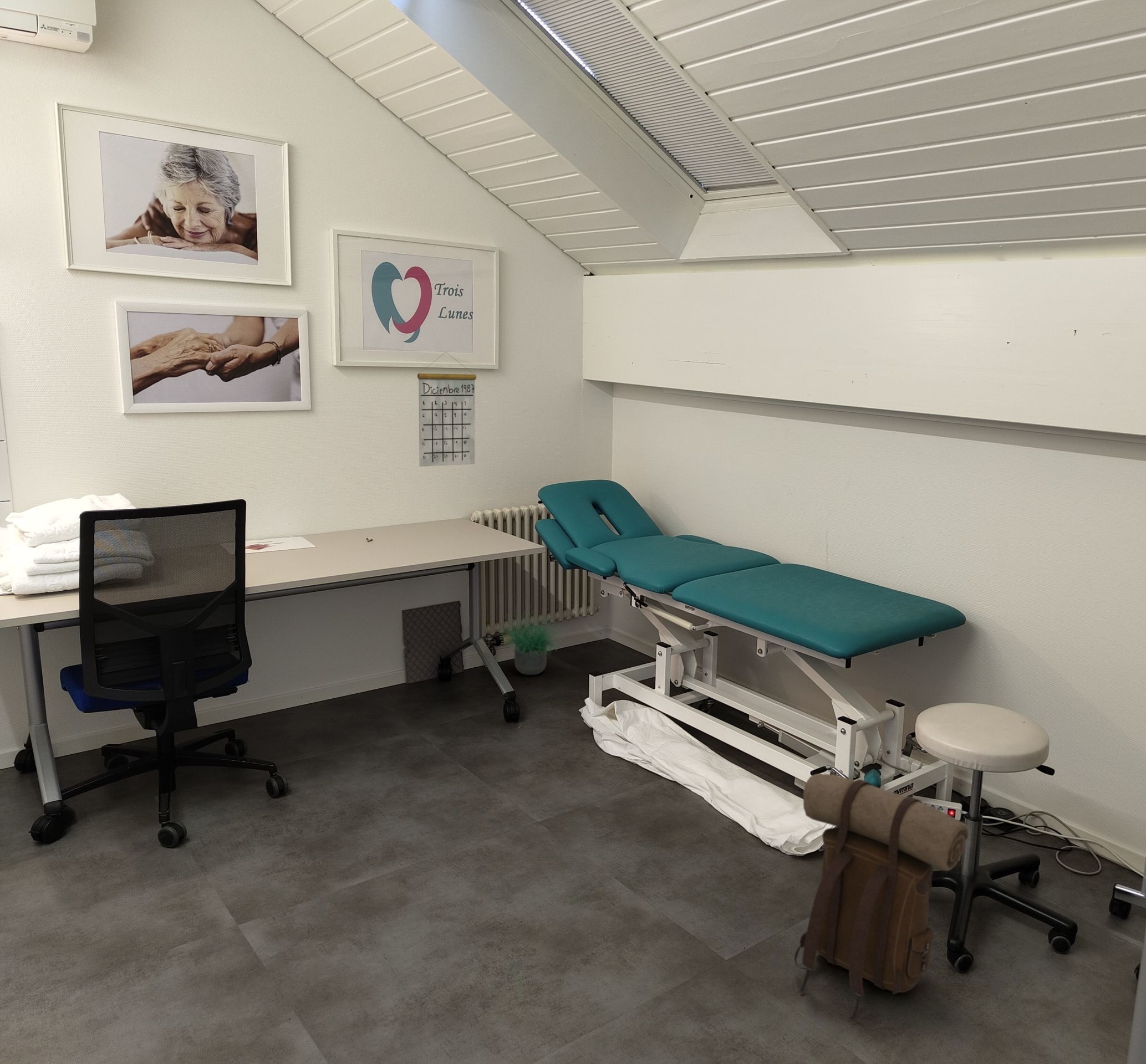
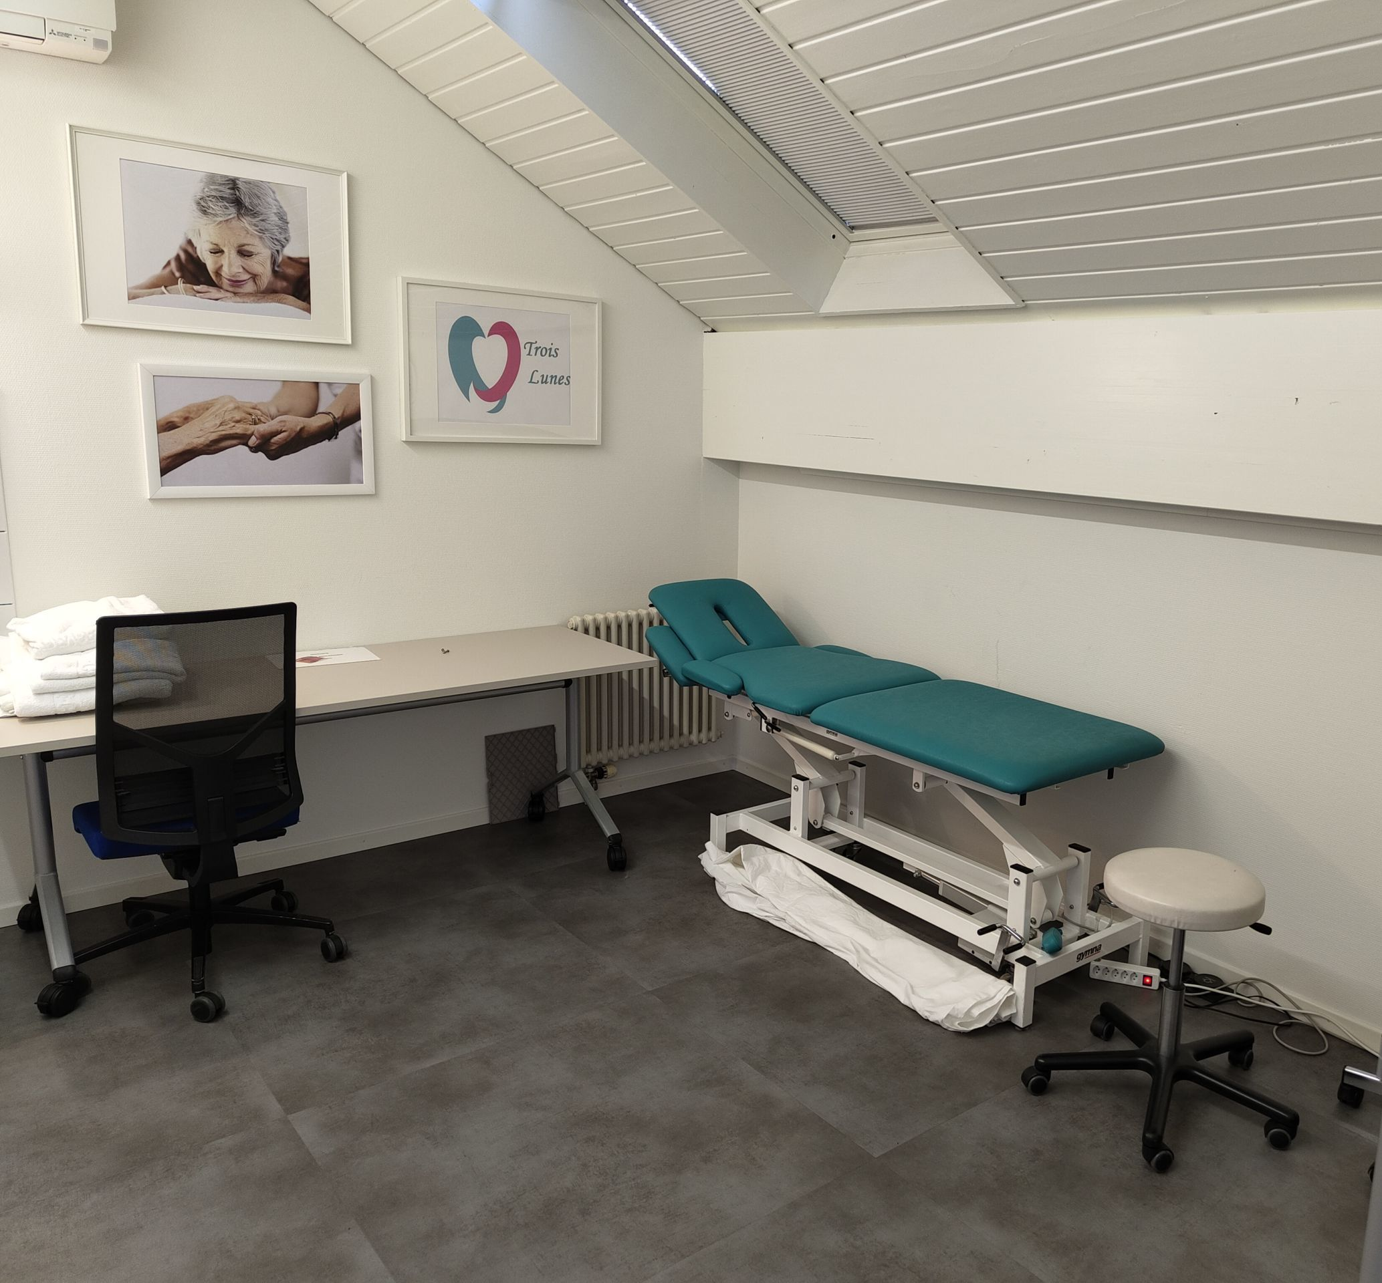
- backpack [794,773,970,1021]
- calendar [417,352,477,467]
- potted plant [496,599,569,676]
